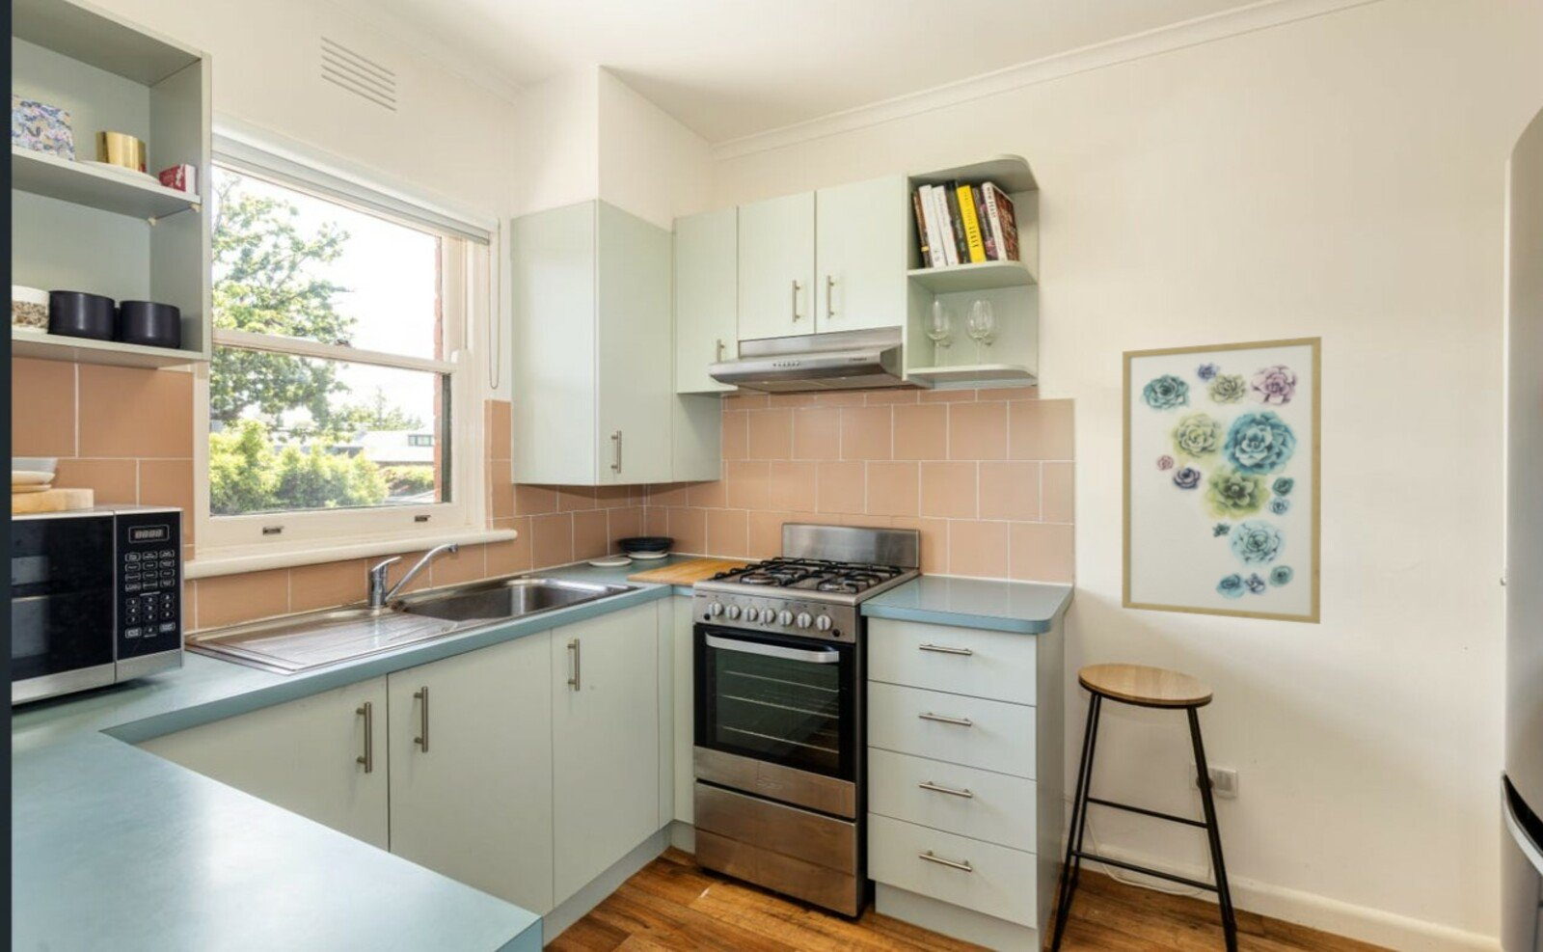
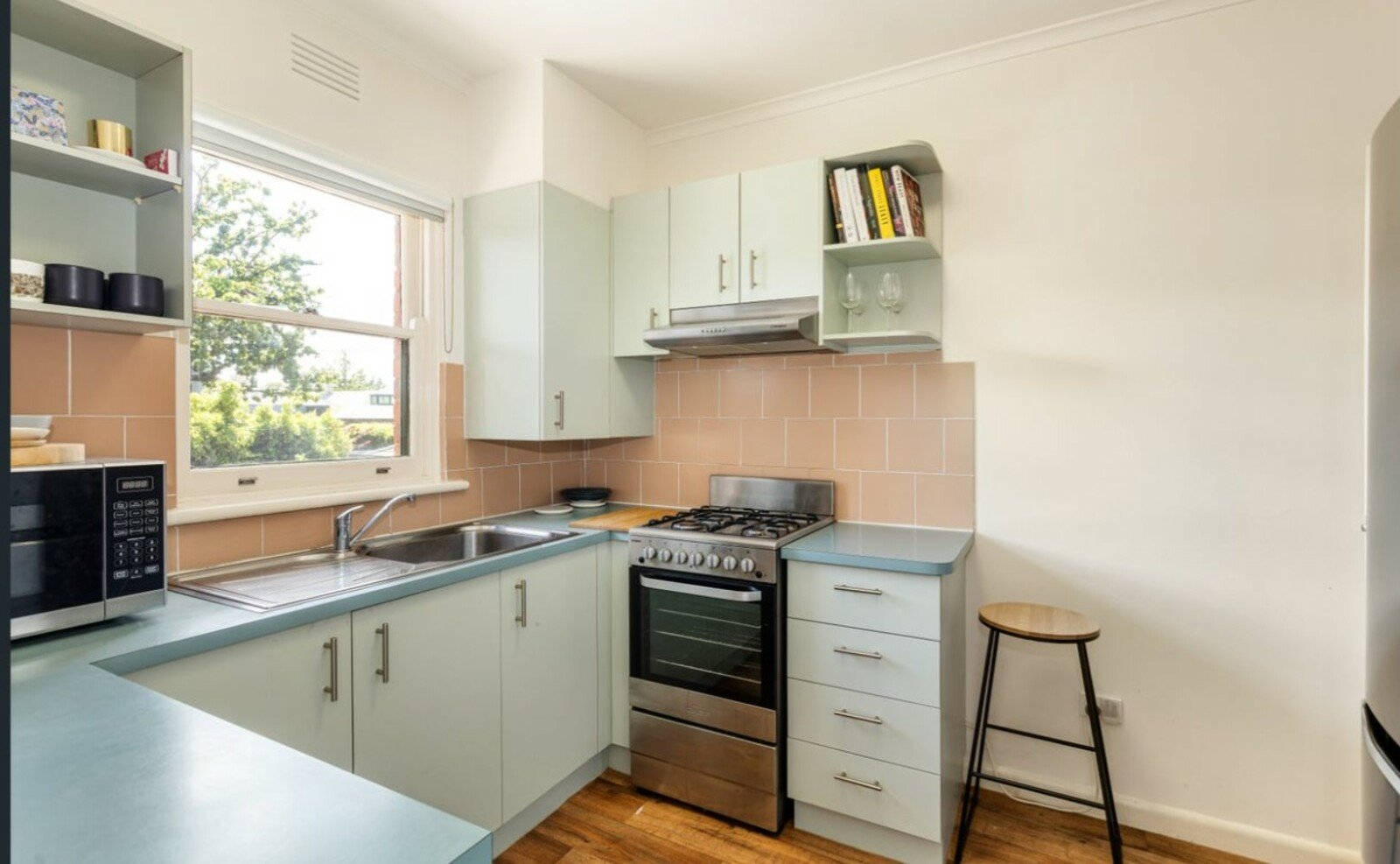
- wall art [1121,336,1323,625]
